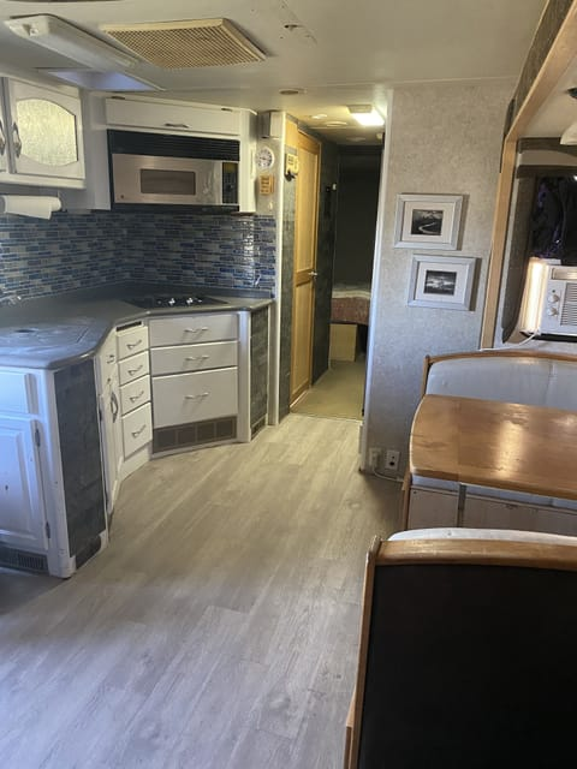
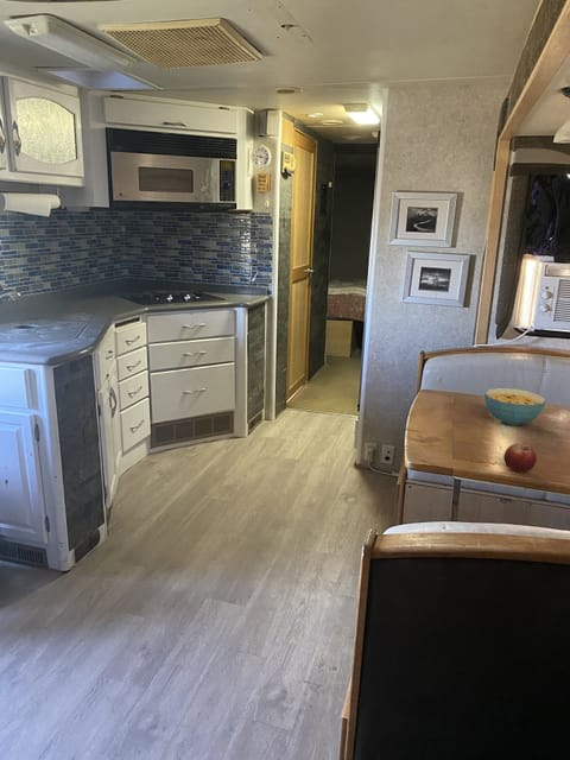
+ fruit [502,442,538,473]
+ cereal bowl [483,387,547,426]
